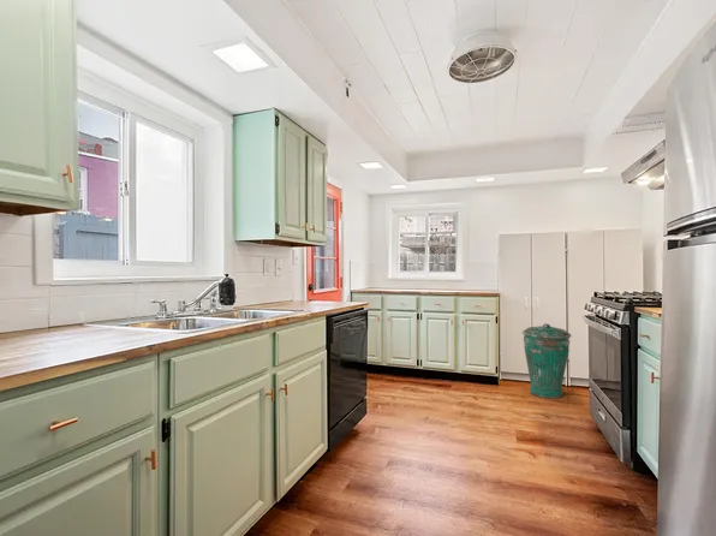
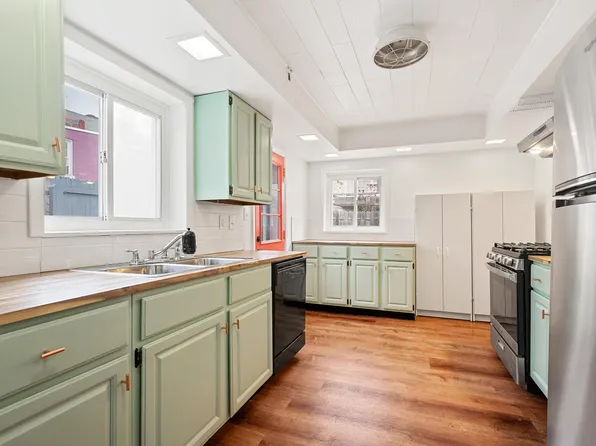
- trash can [521,322,572,399]
